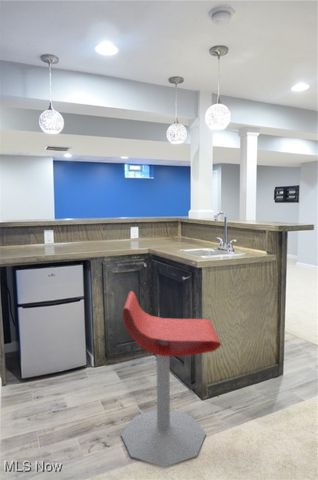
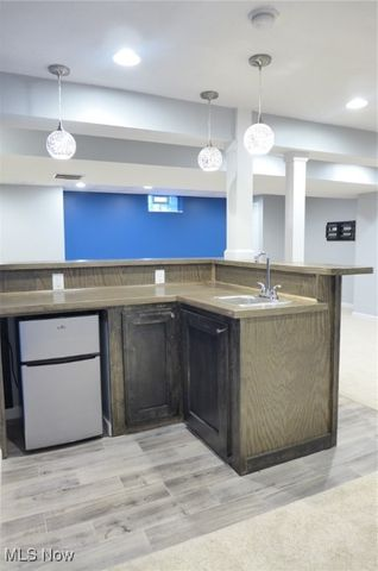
- stool [120,290,222,468]
